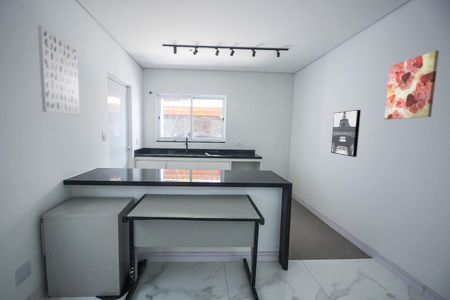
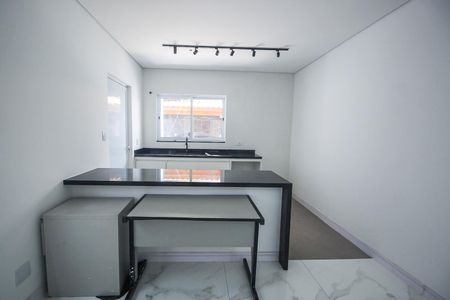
- wall art [383,49,440,120]
- wall art [37,24,81,117]
- wall art [330,109,362,158]
